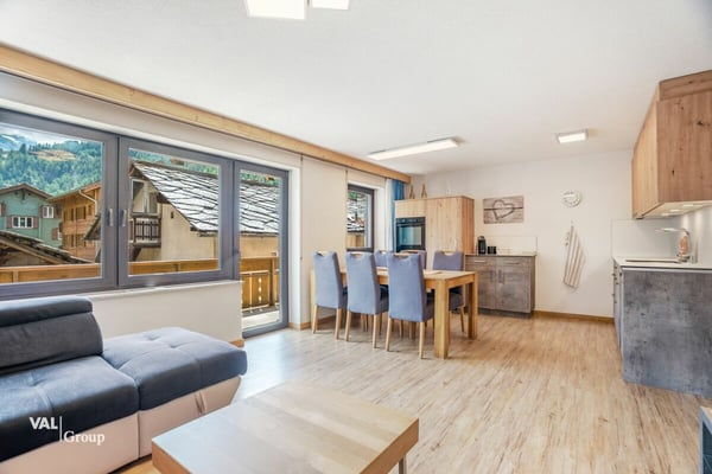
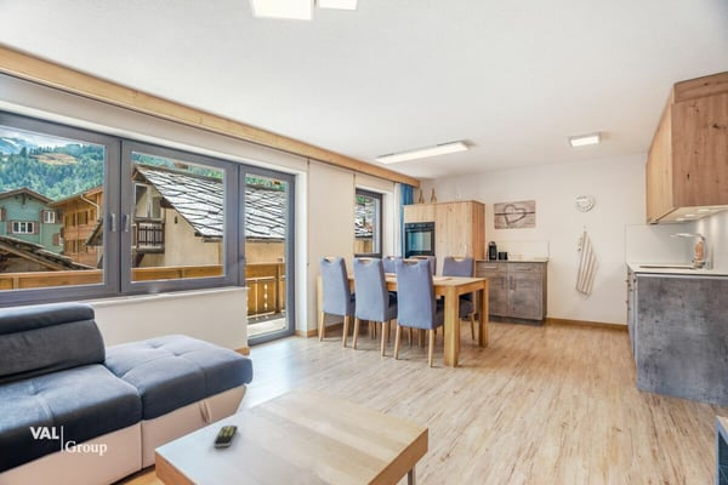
+ remote control [212,424,239,449]
